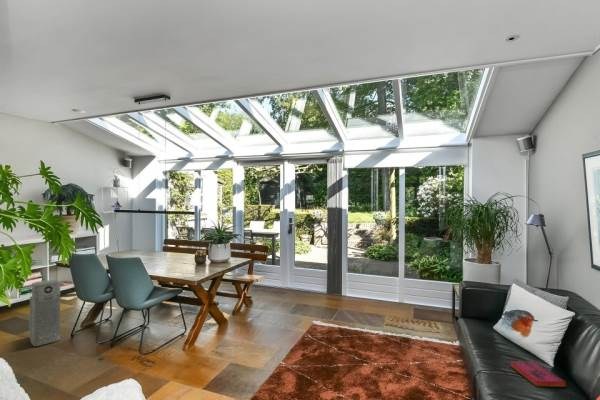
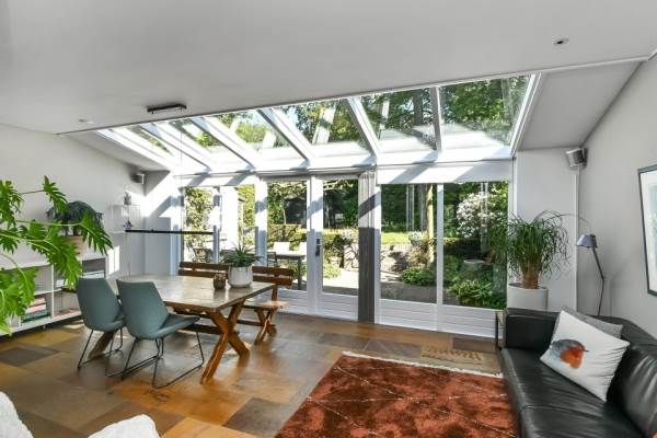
- air purifier [28,279,61,347]
- hardback book [509,360,567,388]
